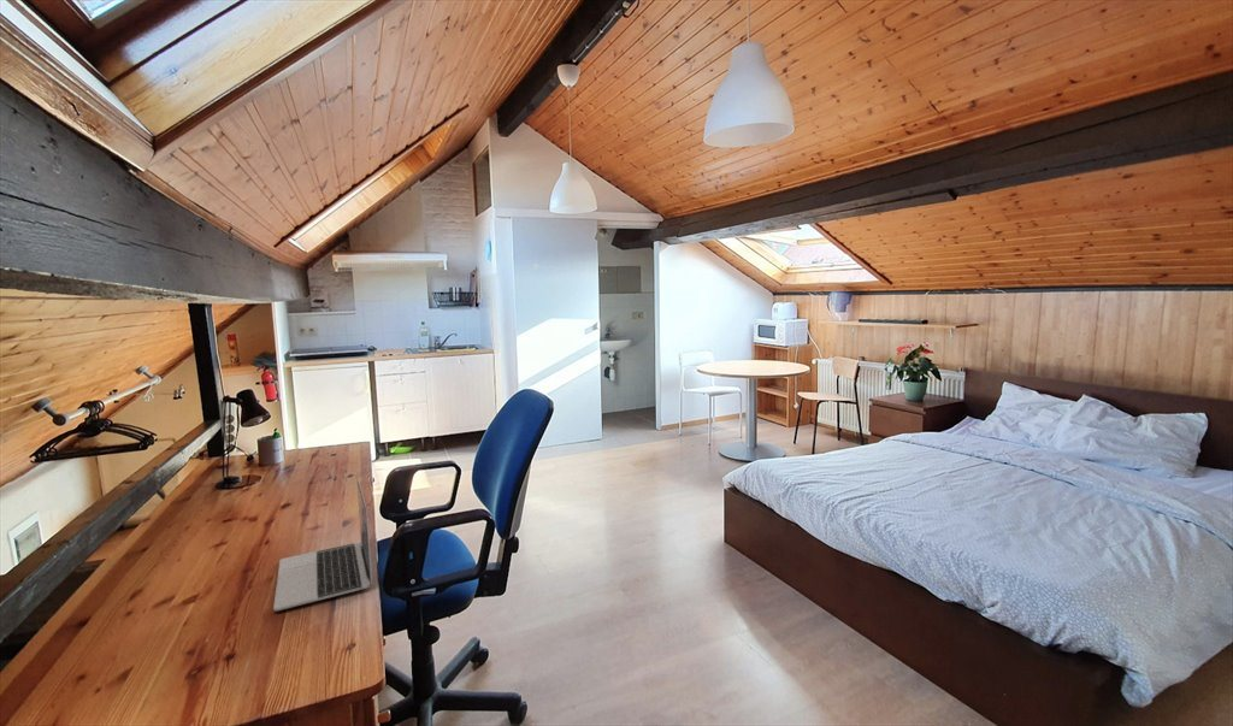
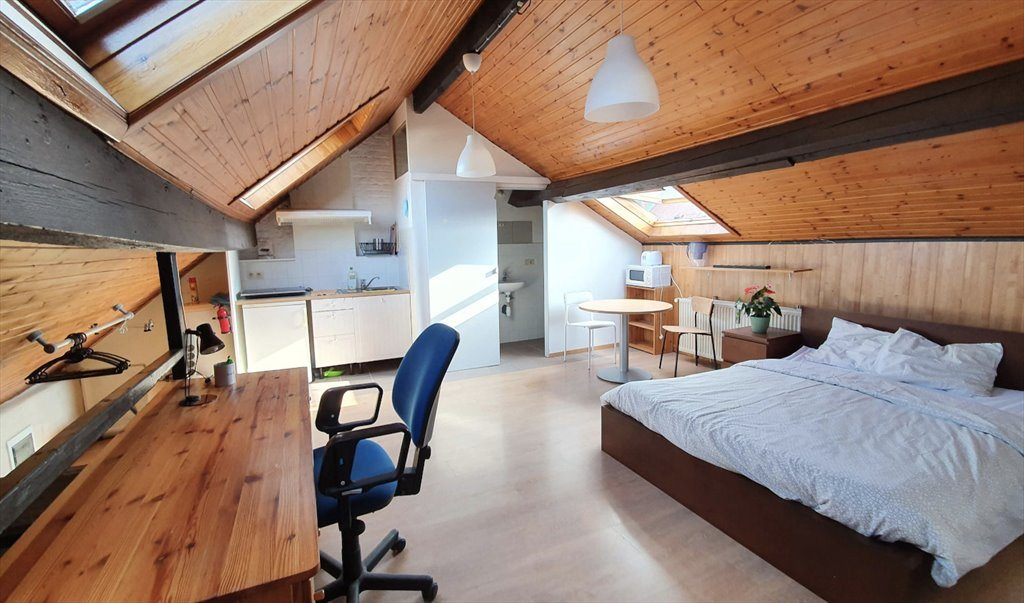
- laptop [272,478,373,612]
